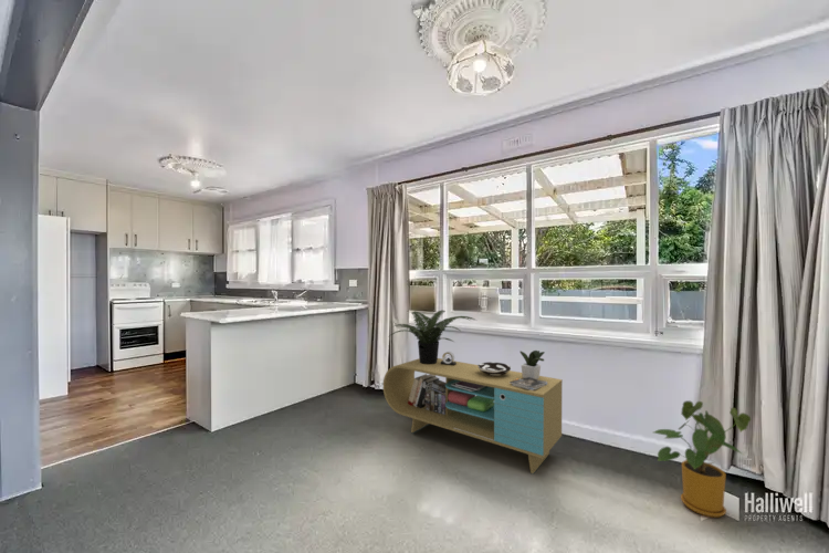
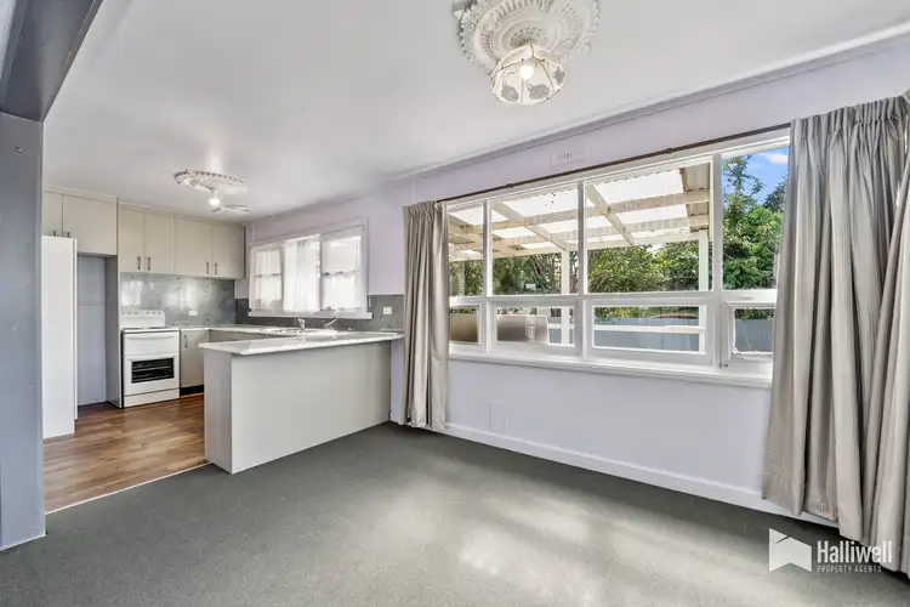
- house plant [653,399,752,519]
- media console [382,309,564,474]
